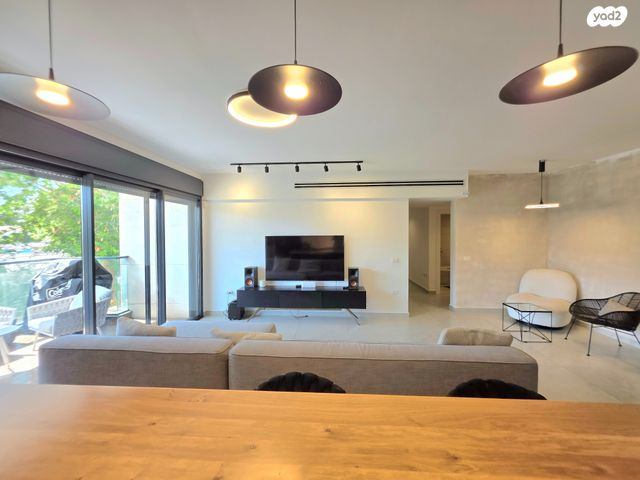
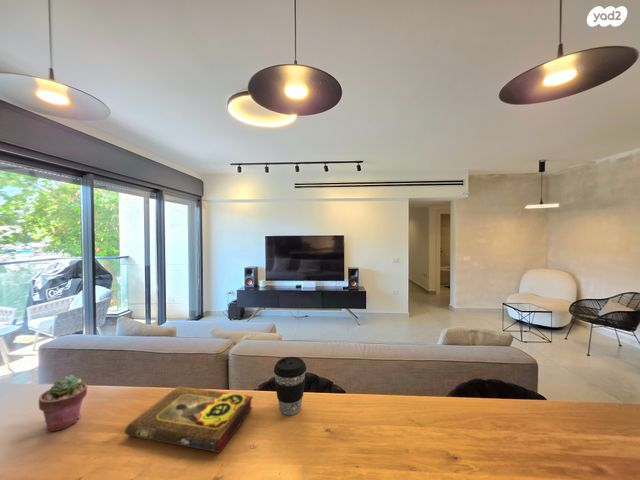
+ potted succulent [38,374,88,432]
+ book [124,385,254,454]
+ coffee cup [273,356,307,416]
